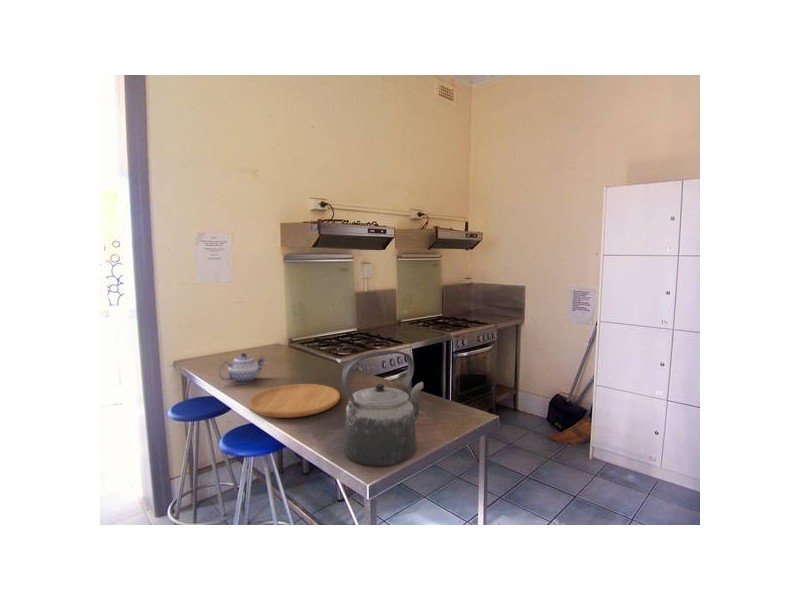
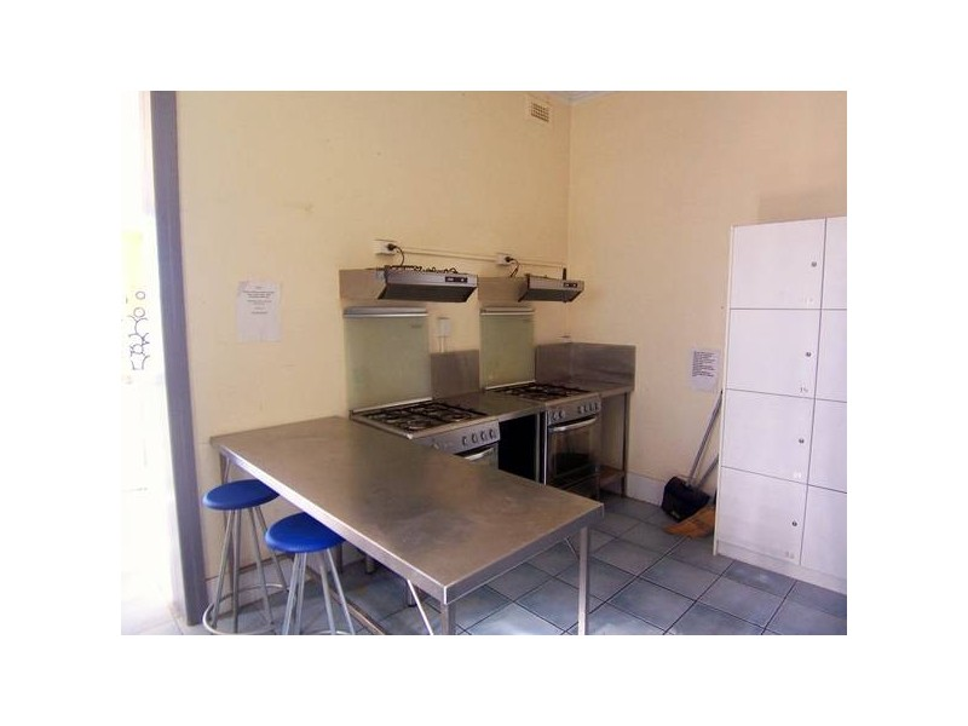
- teapot [218,352,266,385]
- cutting board [247,383,341,419]
- kettle [341,349,424,467]
